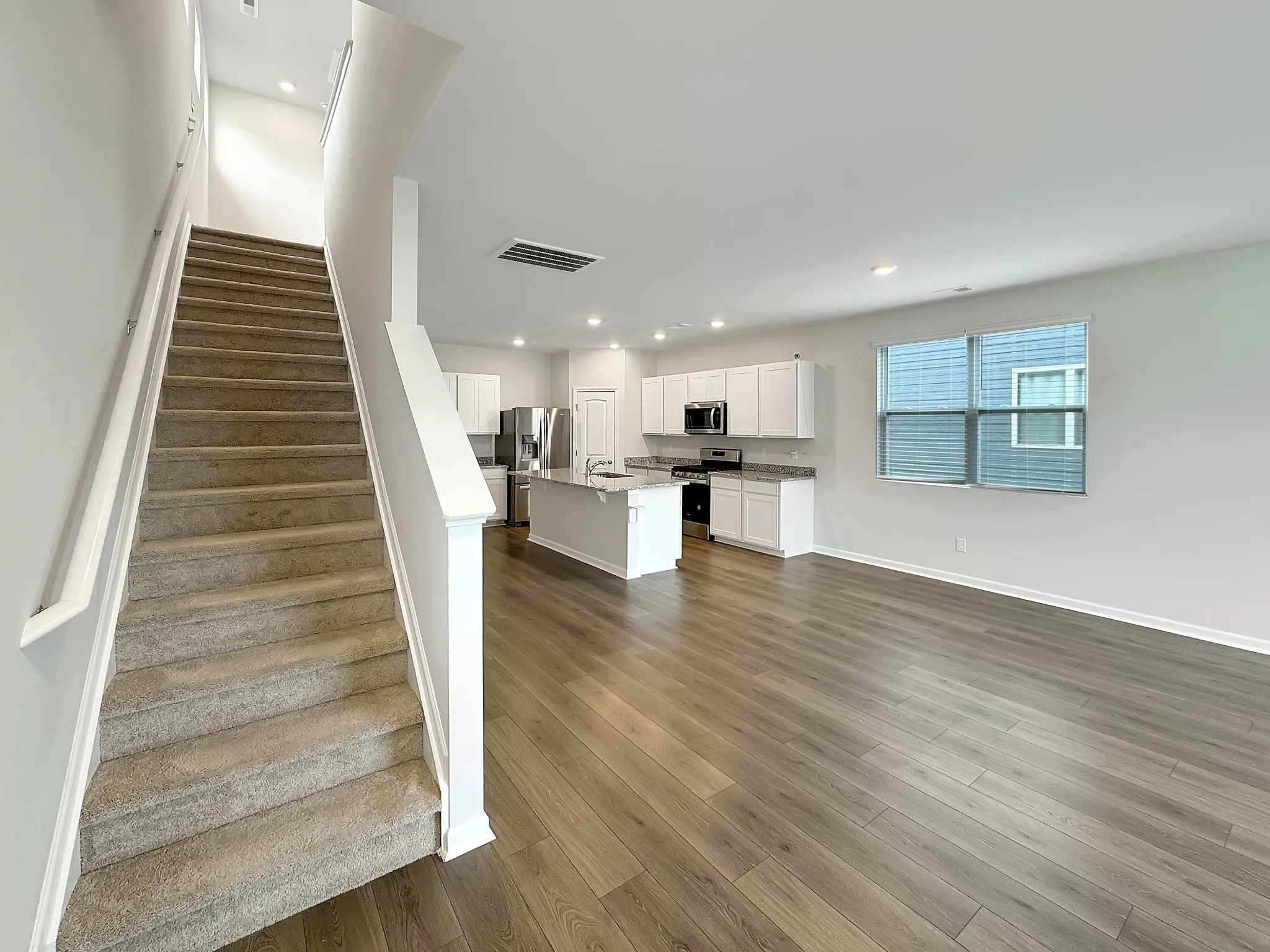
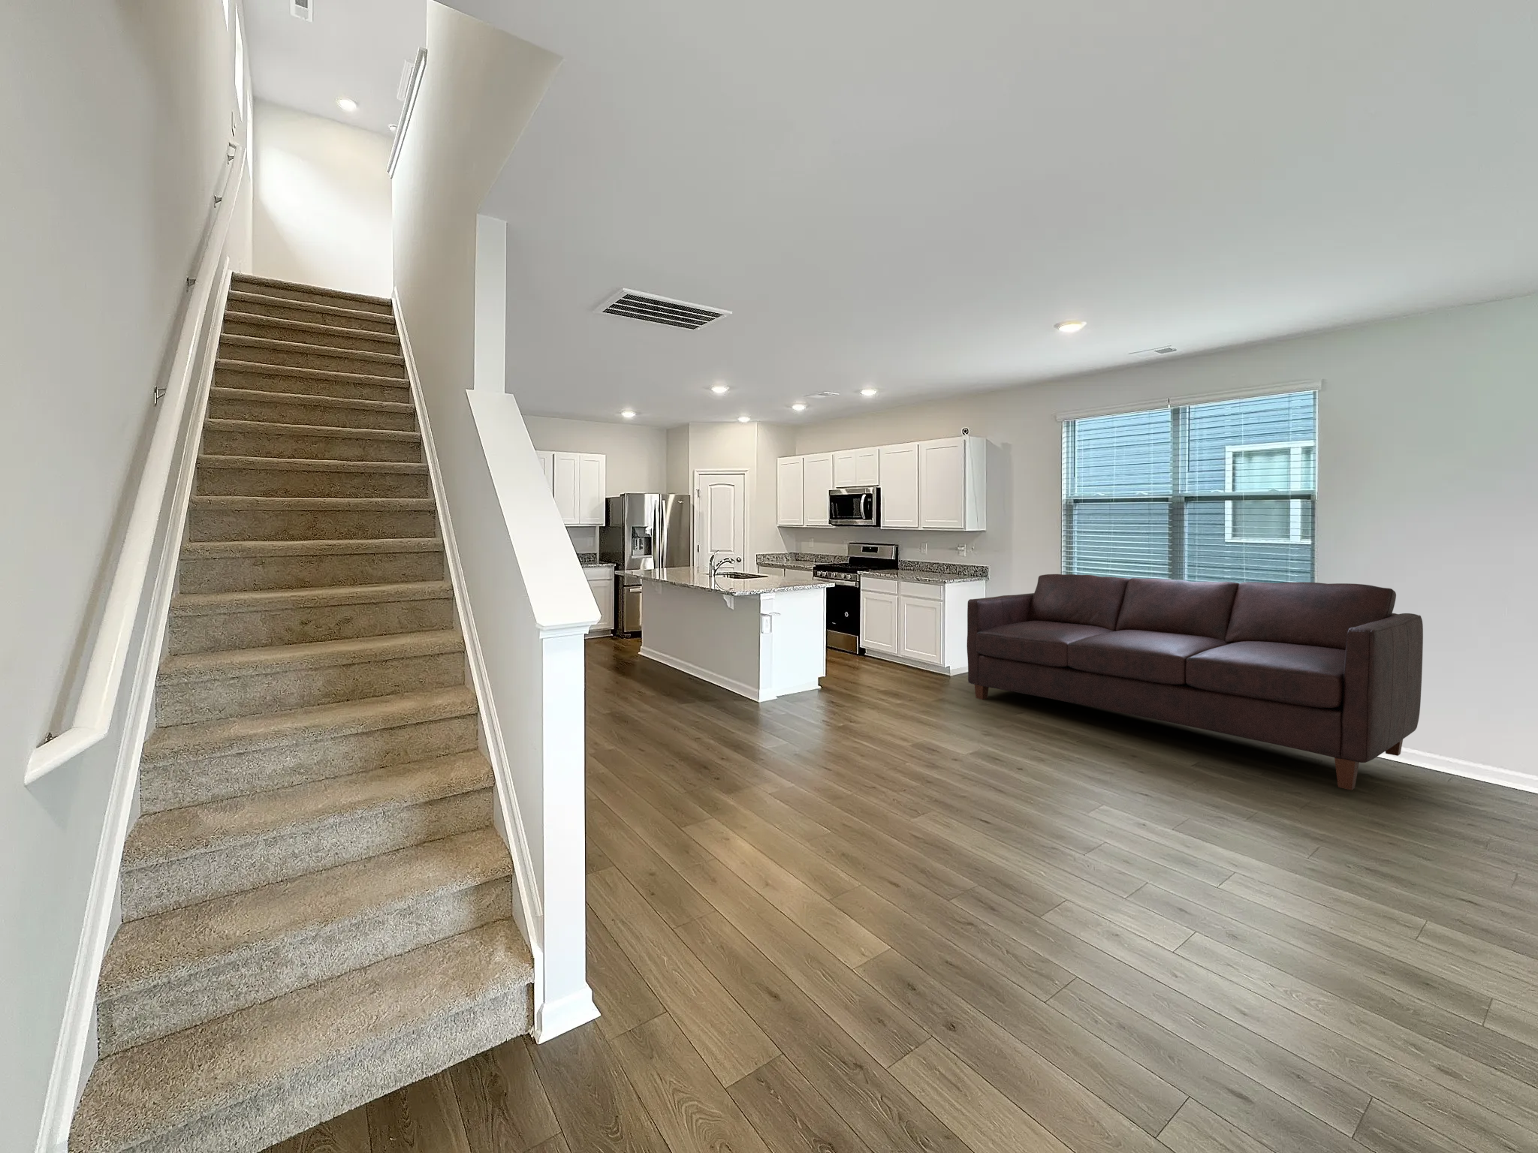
+ sofa [966,574,1424,791]
